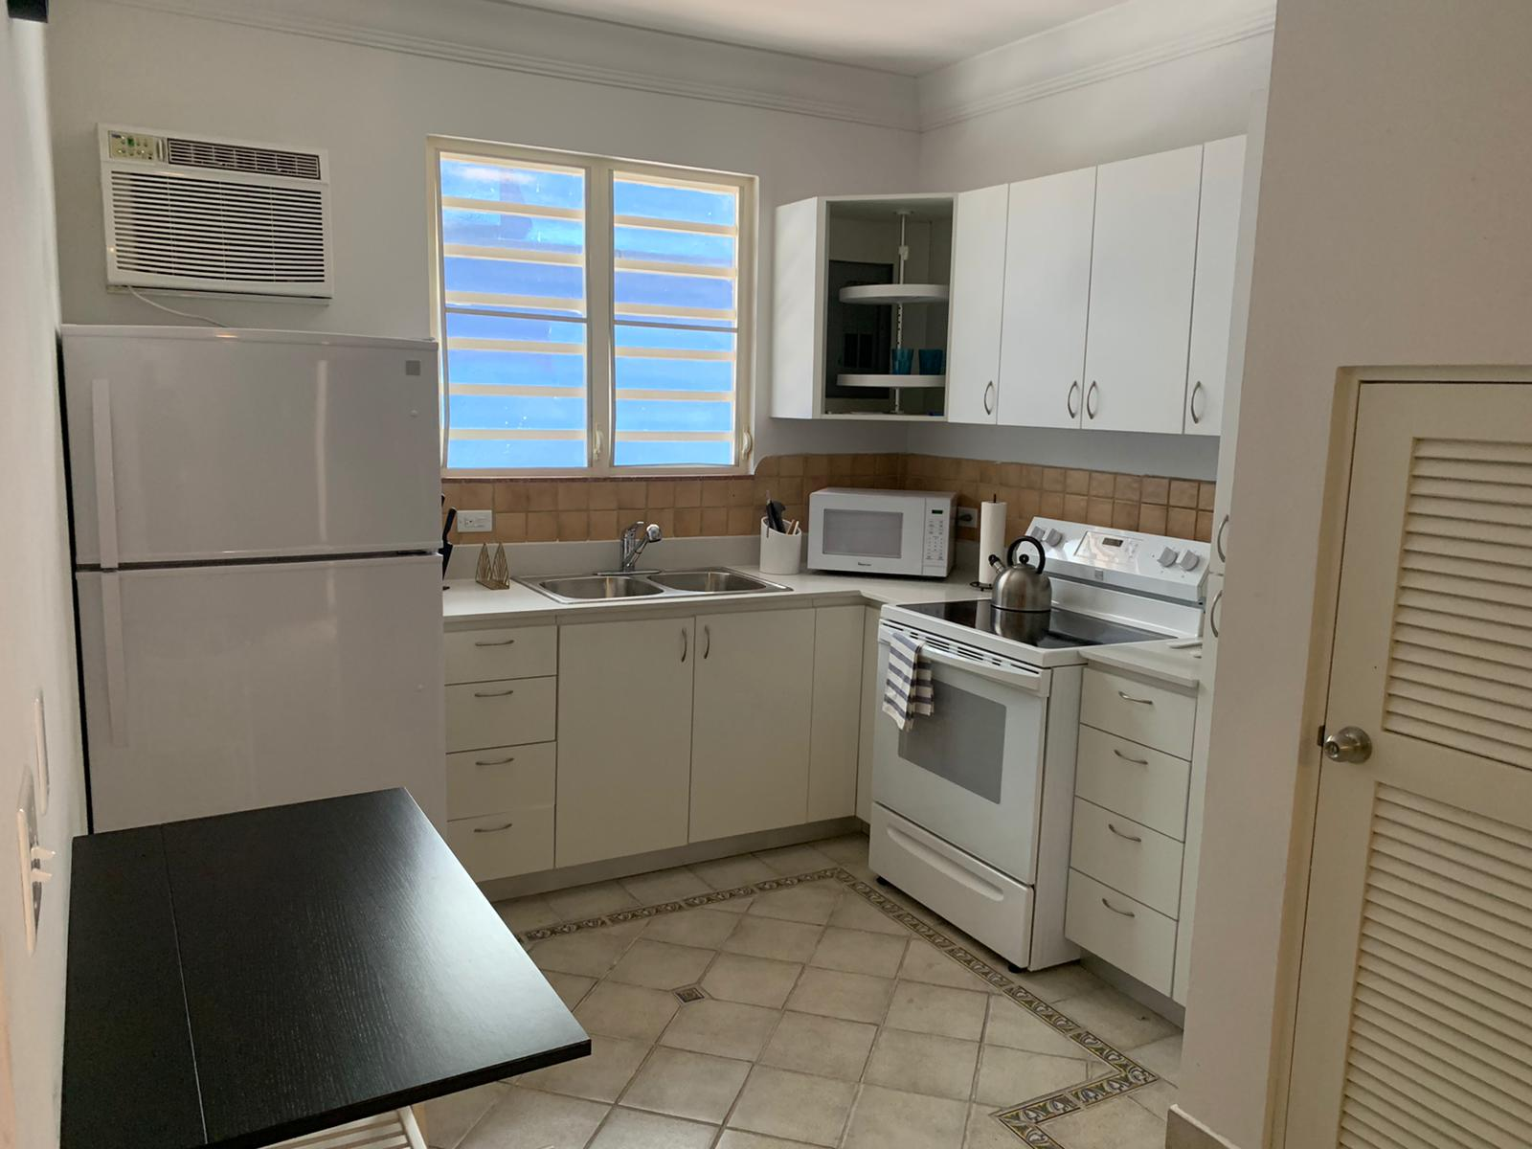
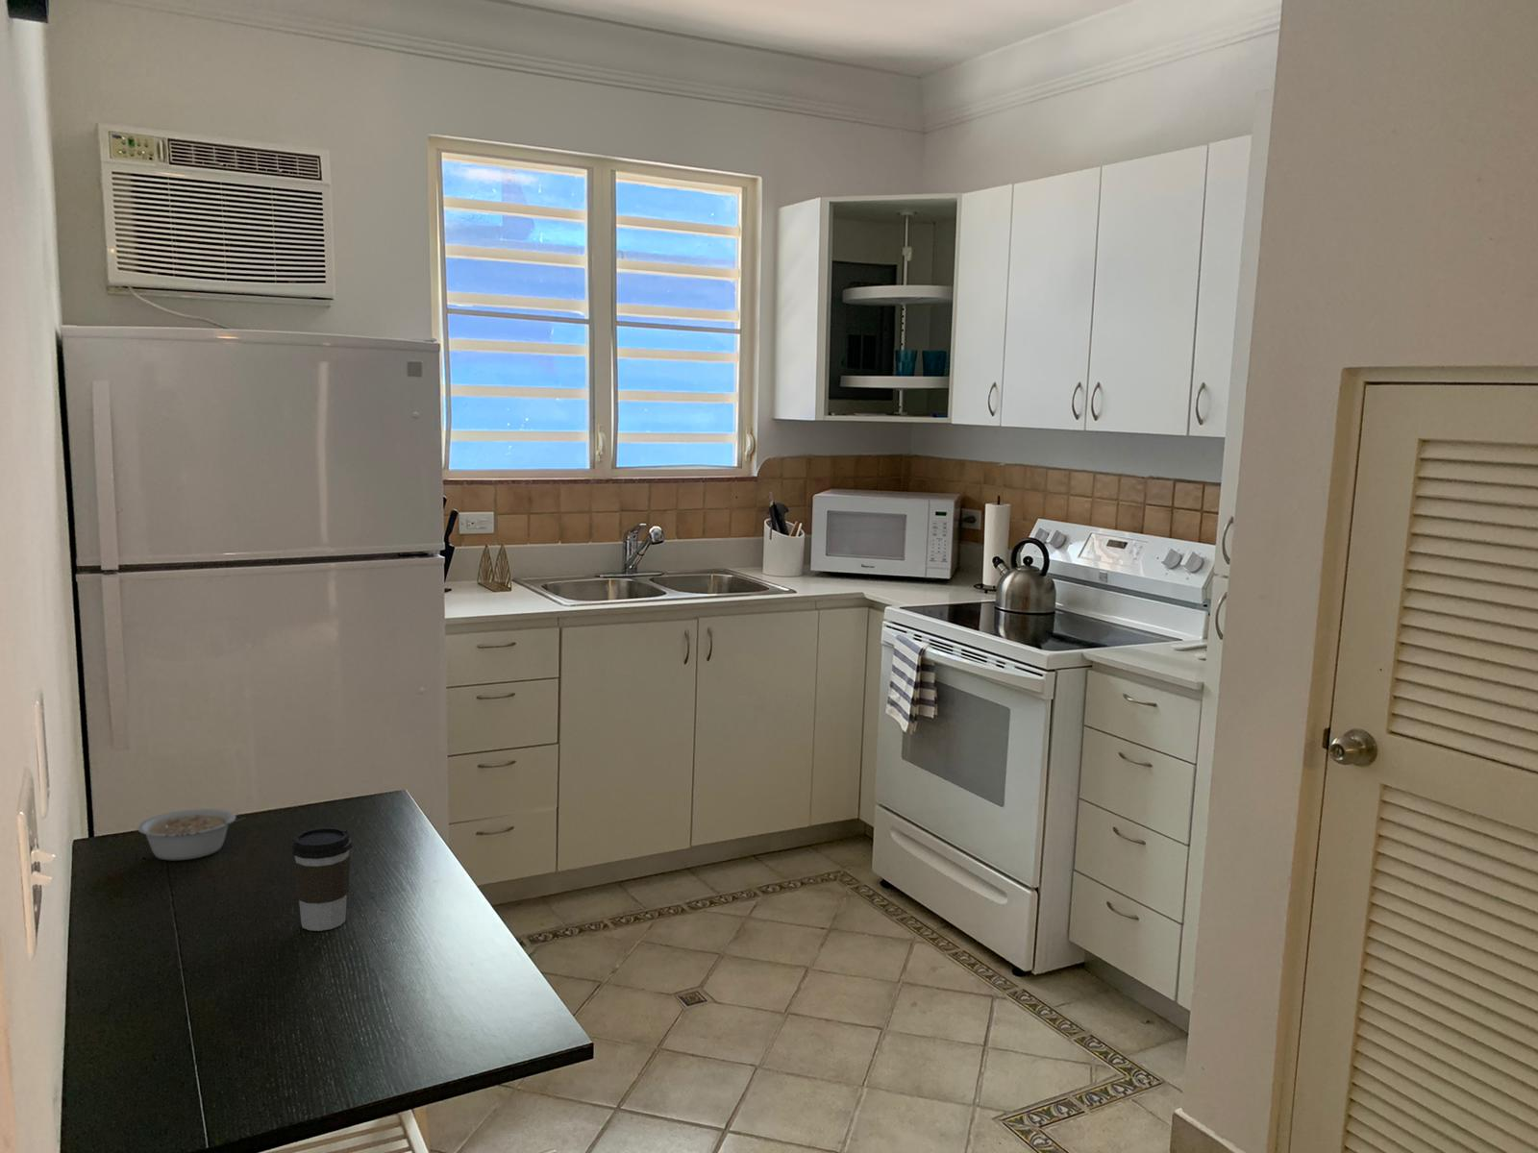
+ coffee cup [291,826,352,933]
+ legume [137,807,246,862]
